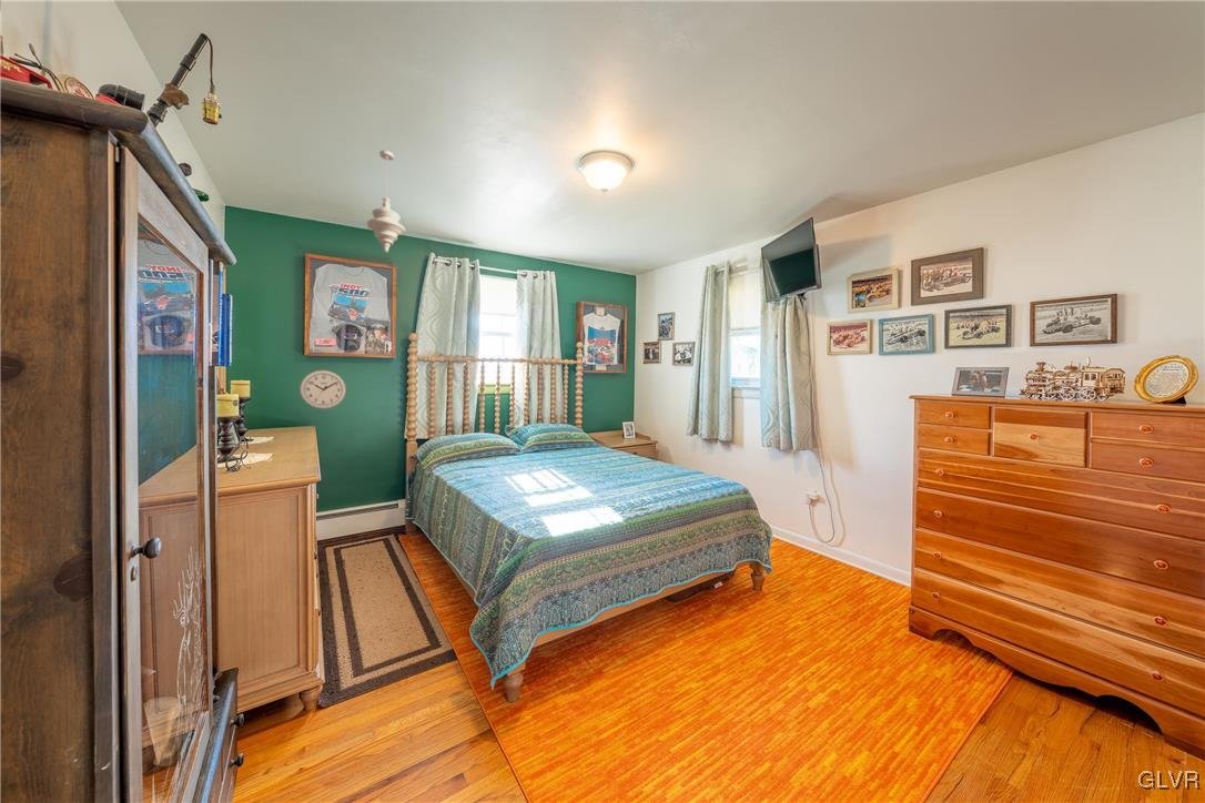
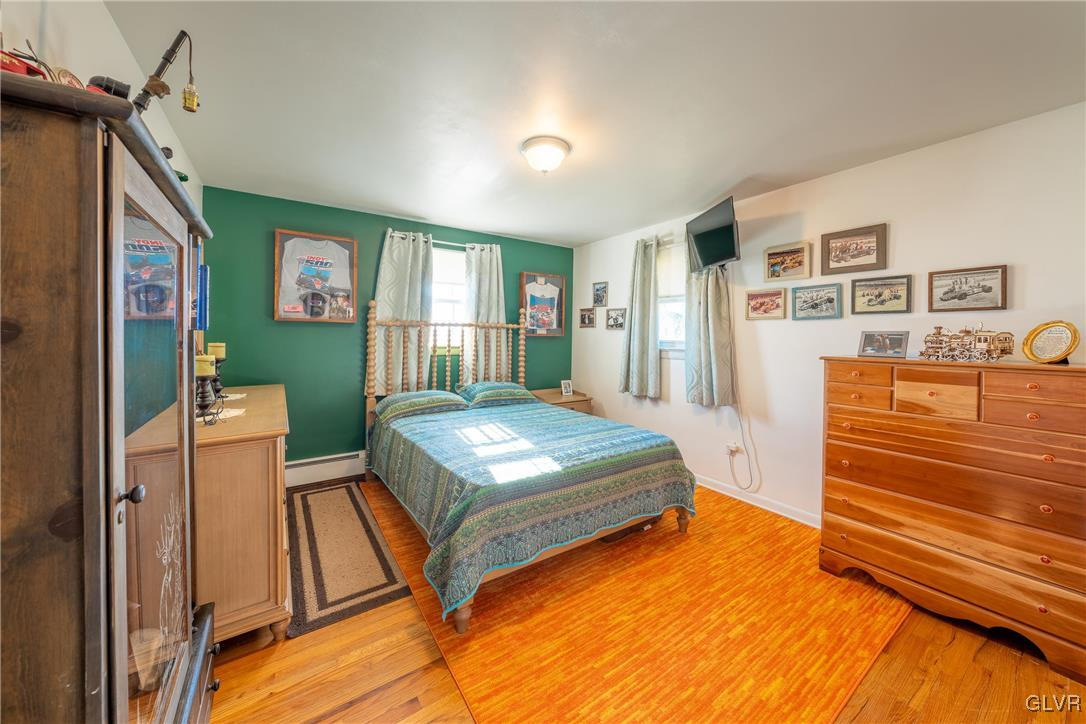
- wall clock [298,369,347,410]
- pendant light [365,150,406,254]
